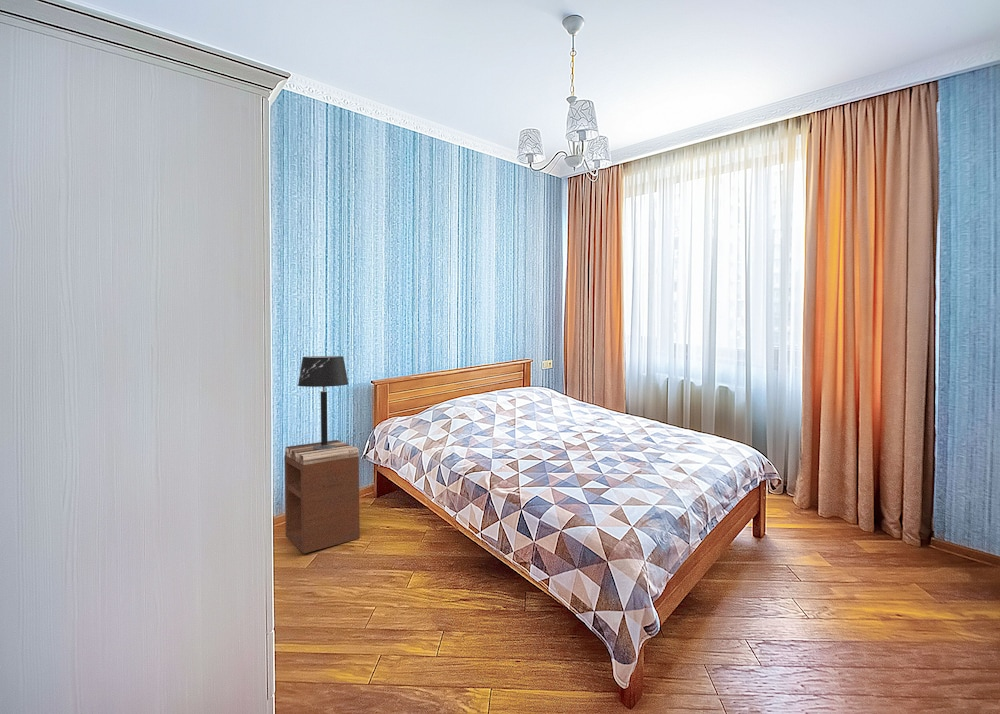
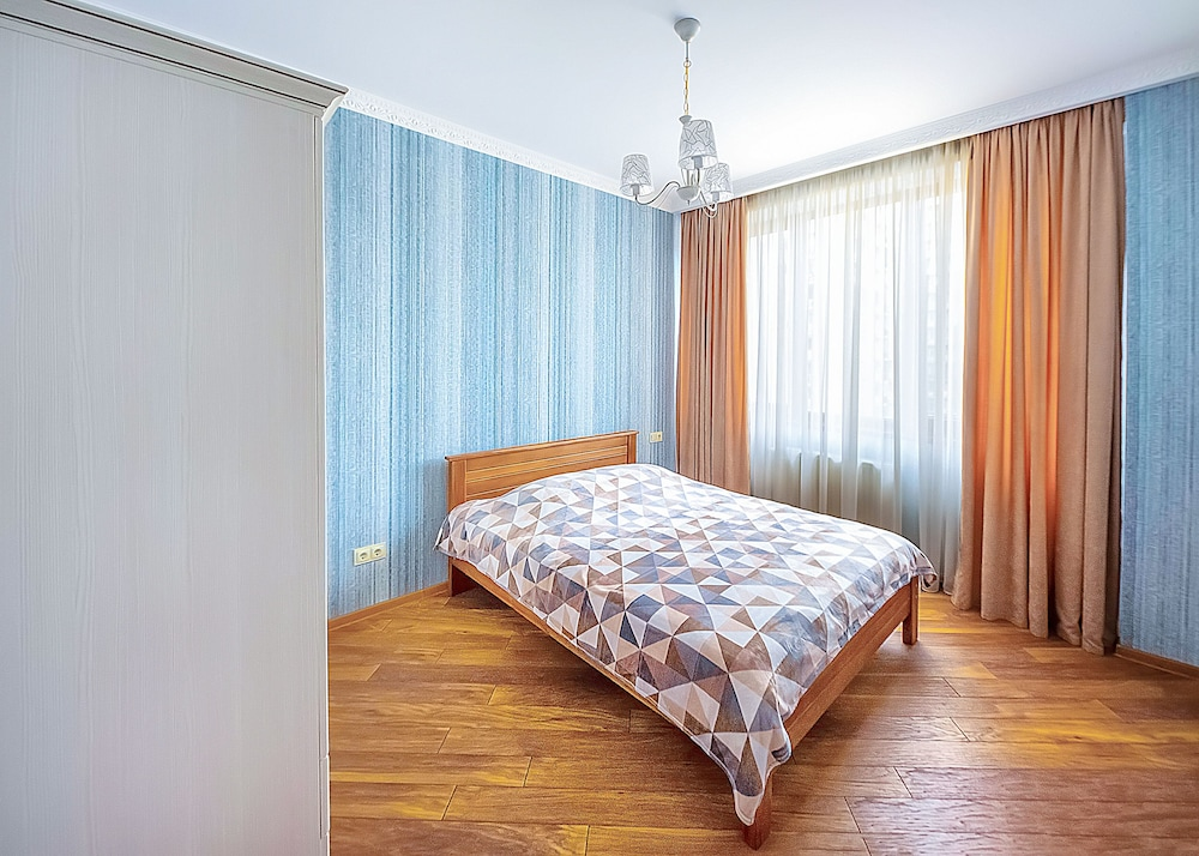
- table lamp [297,355,350,450]
- nightstand [284,439,361,554]
